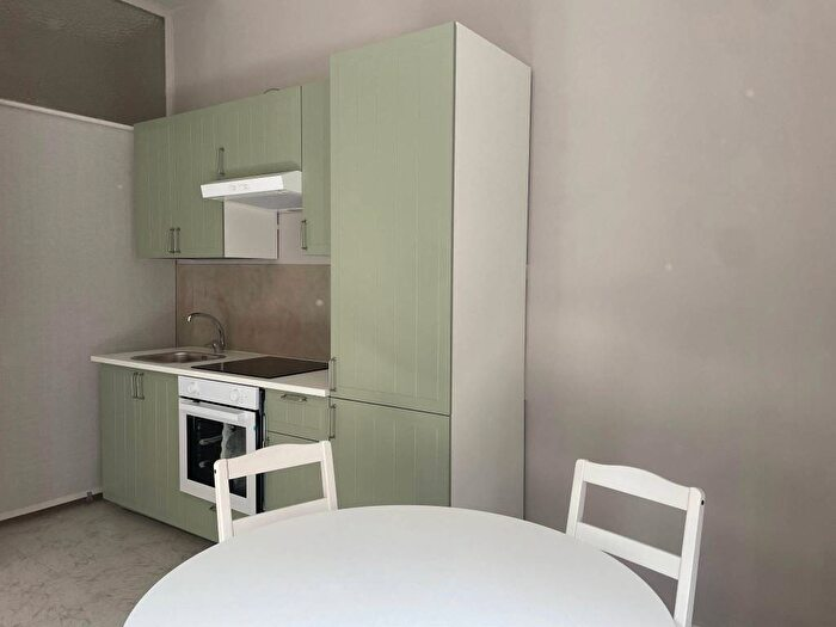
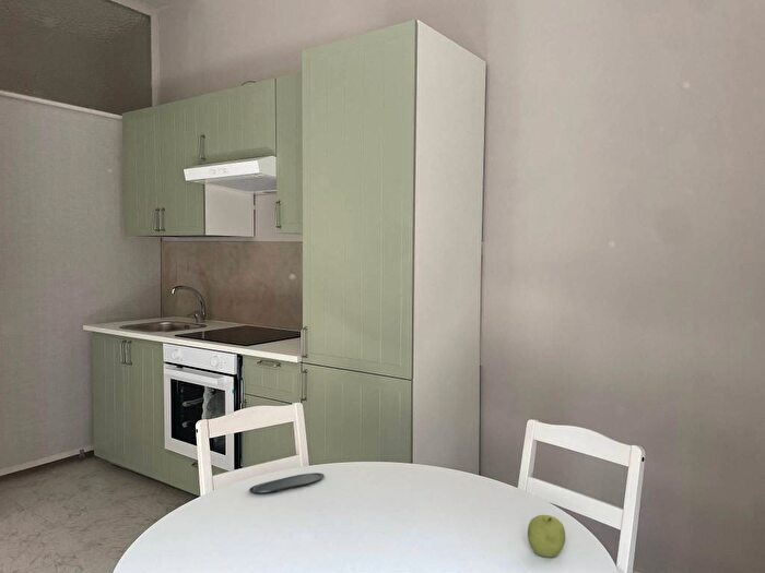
+ oval tray [248,471,325,493]
+ fruit [527,514,566,559]
